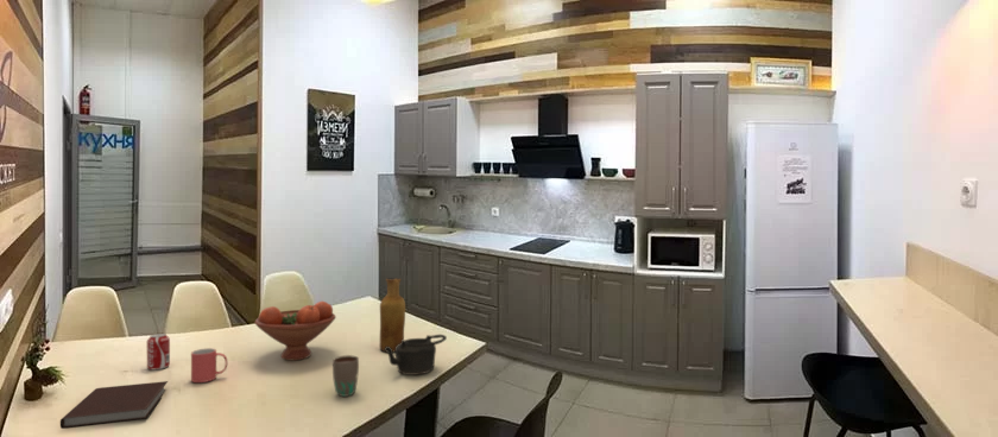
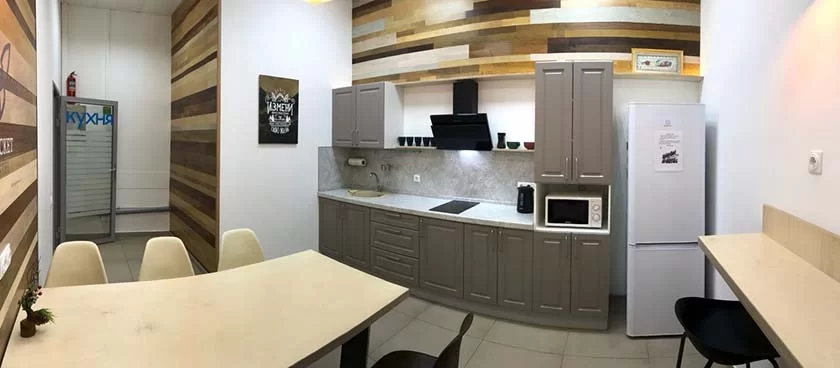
- beverage can [146,332,171,370]
- notebook [59,380,169,430]
- fruit bowl [253,300,337,361]
- mug [331,354,360,398]
- vase [379,277,406,353]
- mug [190,347,228,384]
- teapot [385,334,448,376]
